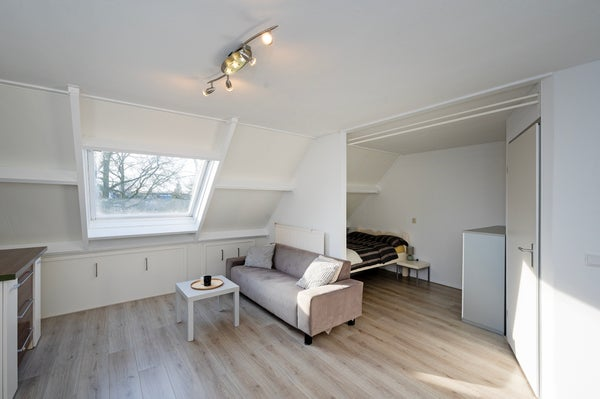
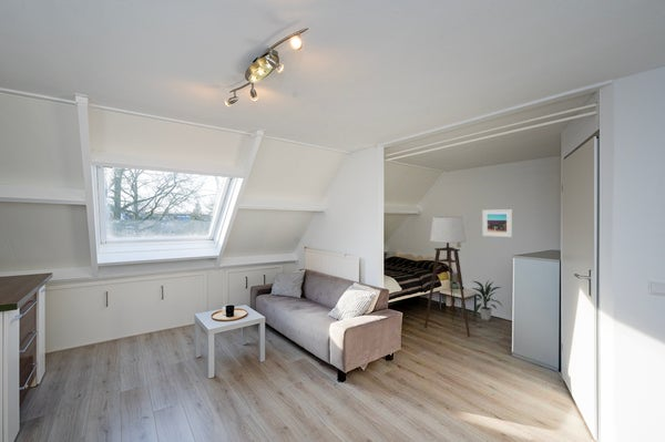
+ floor lamp [423,215,484,338]
+ indoor plant [471,279,503,321]
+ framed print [481,208,513,238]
